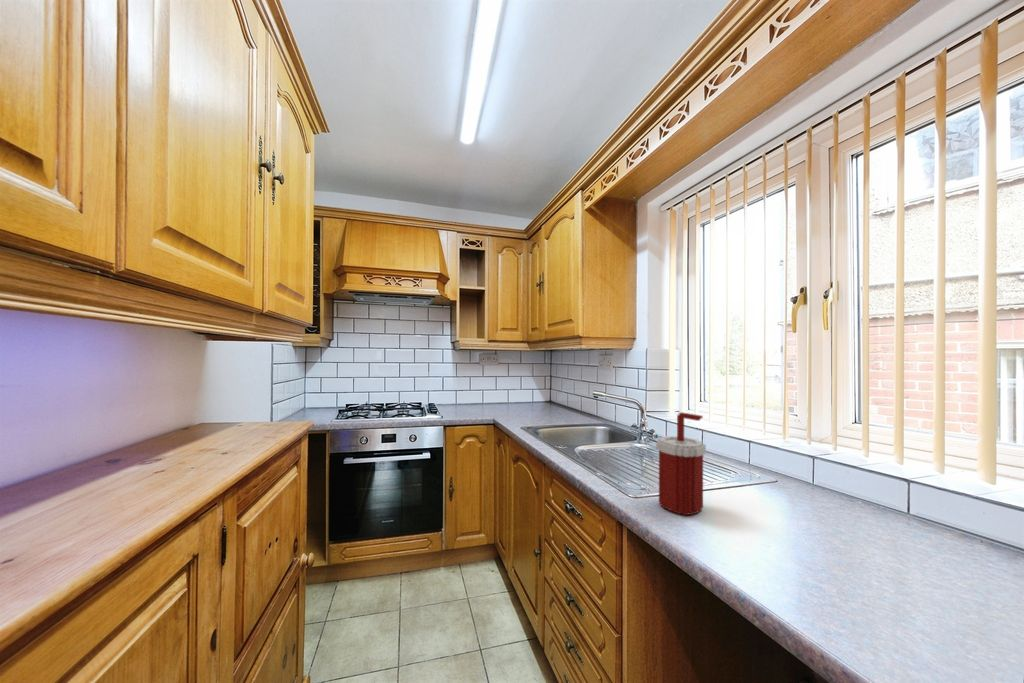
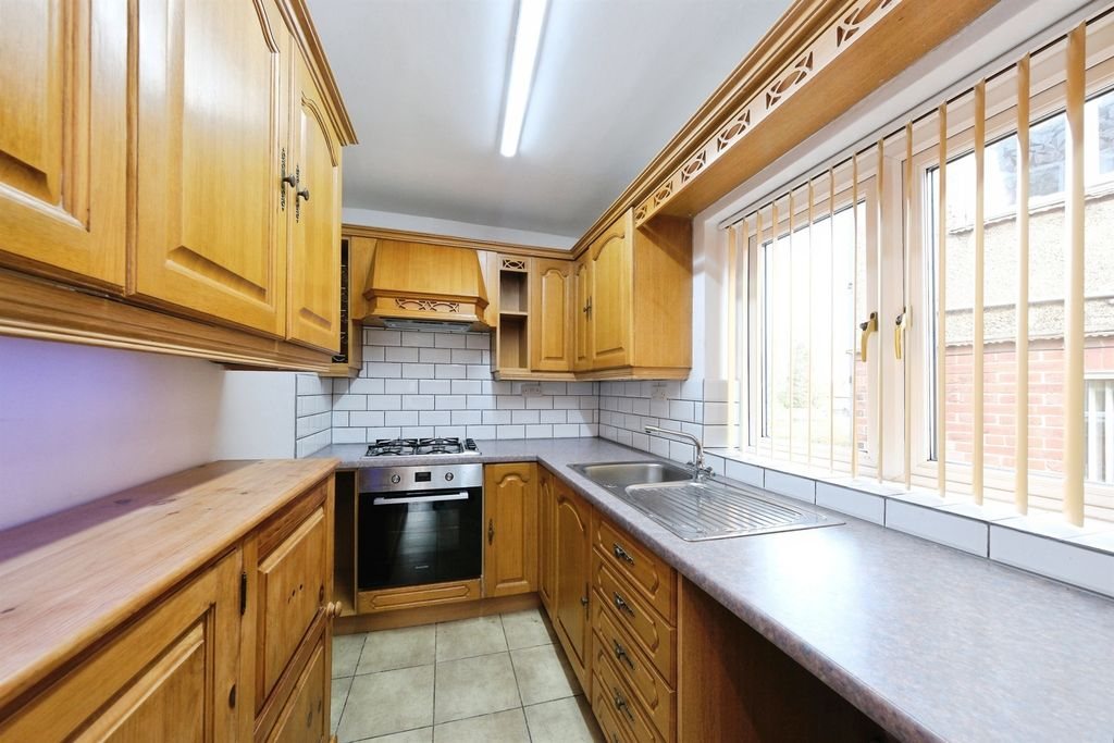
- soap dispenser [655,411,707,517]
